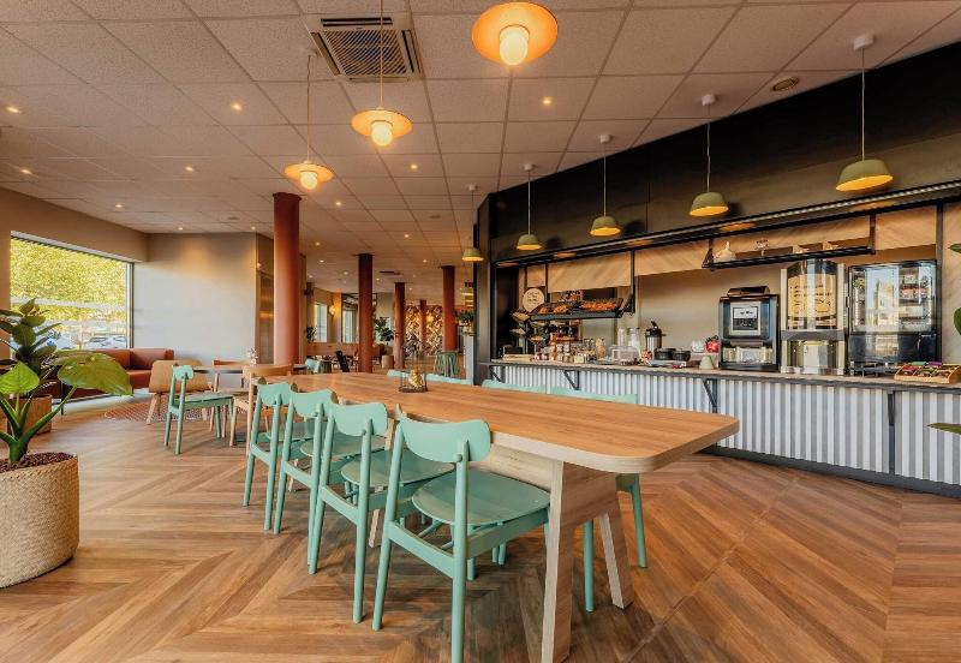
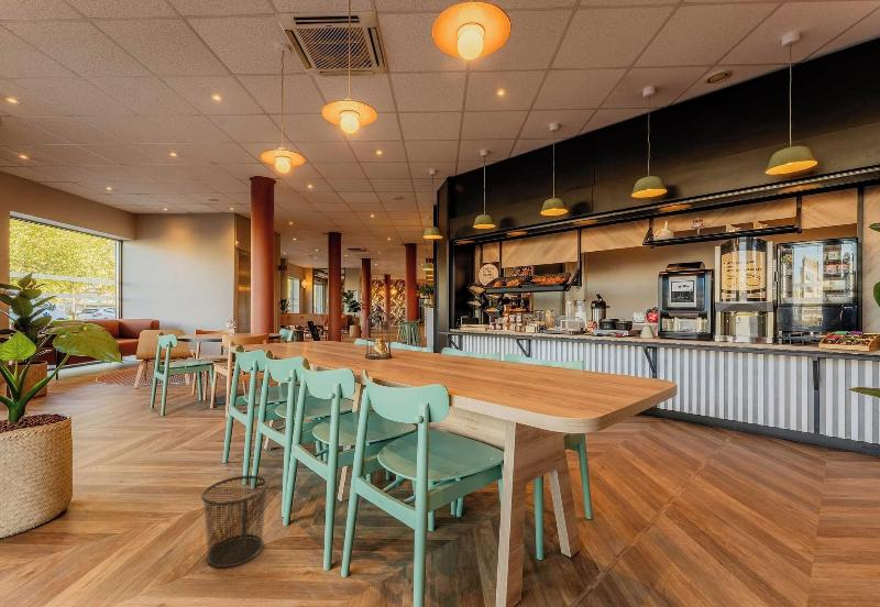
+ waste bin [200,474,270,569]
